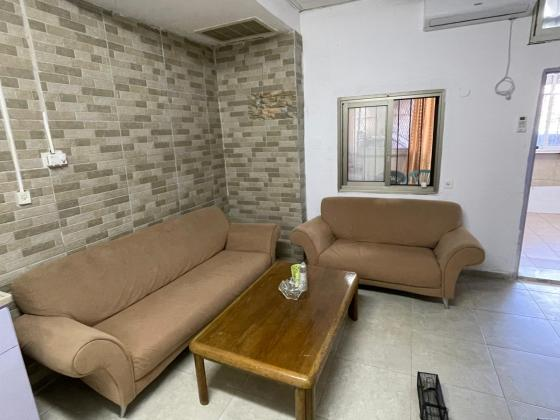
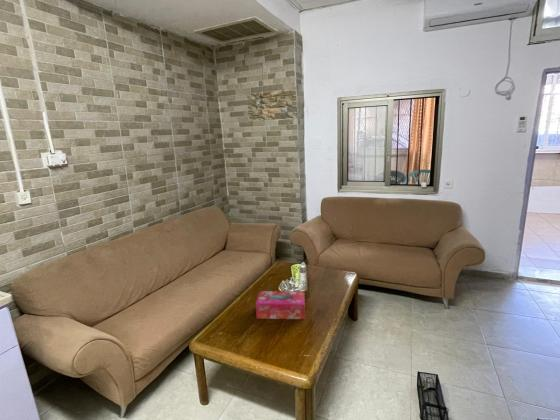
+ tissue box [255,290,306,320]
